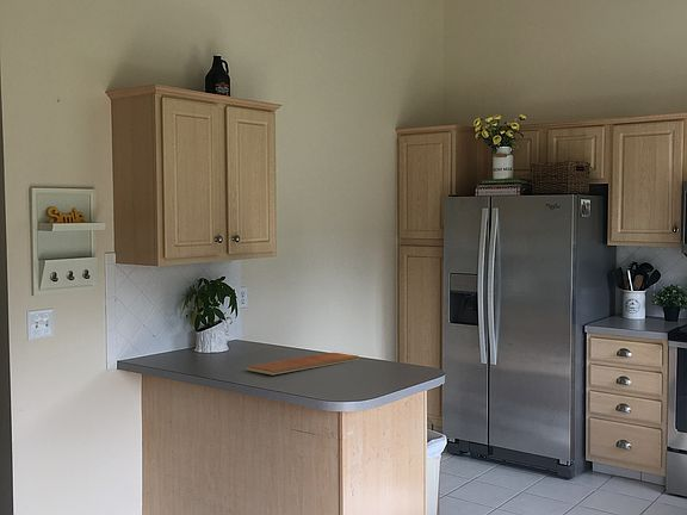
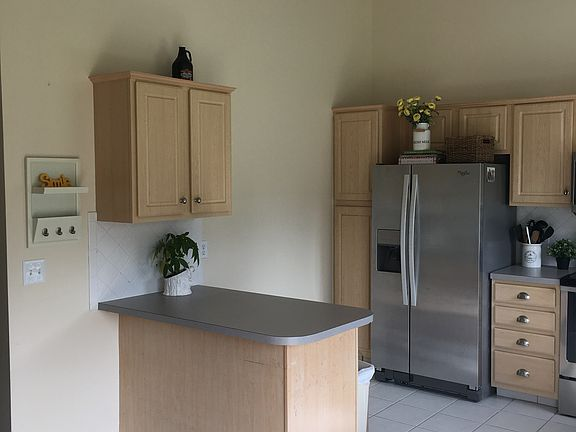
- chopping board [246,352,360,376]
